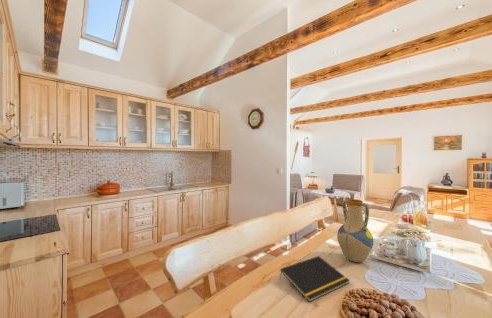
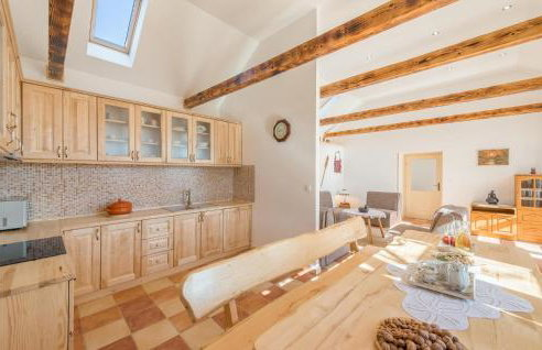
- notepad [278,255,351,303]
- vase [336,198,374,263]
